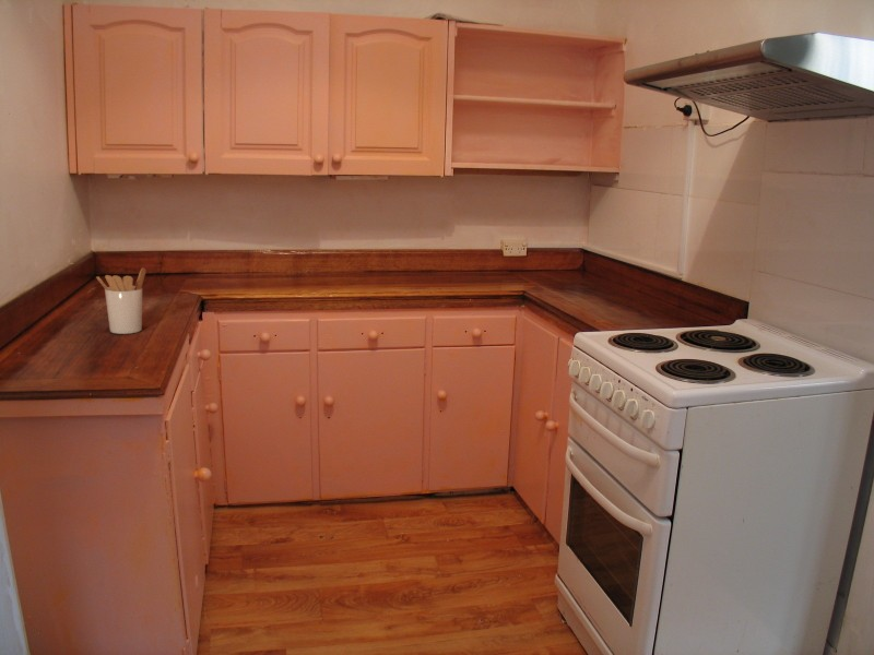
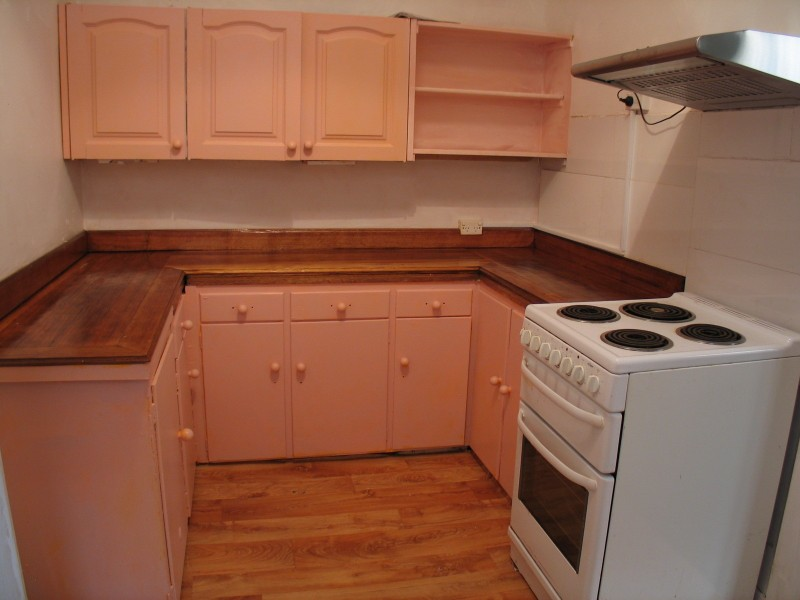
- utensil holder [95,266,146,335]
